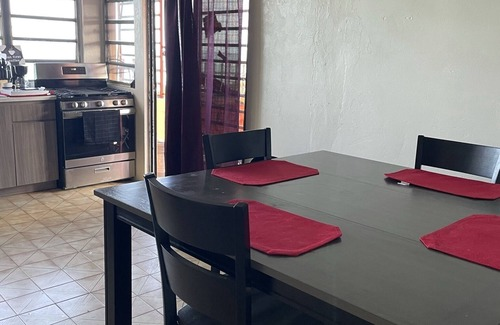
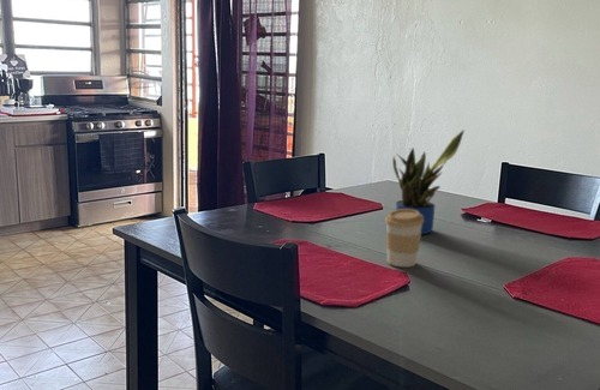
+ coffee cup [384,209,424,269]
+ potted plant [391,128,466,235]
